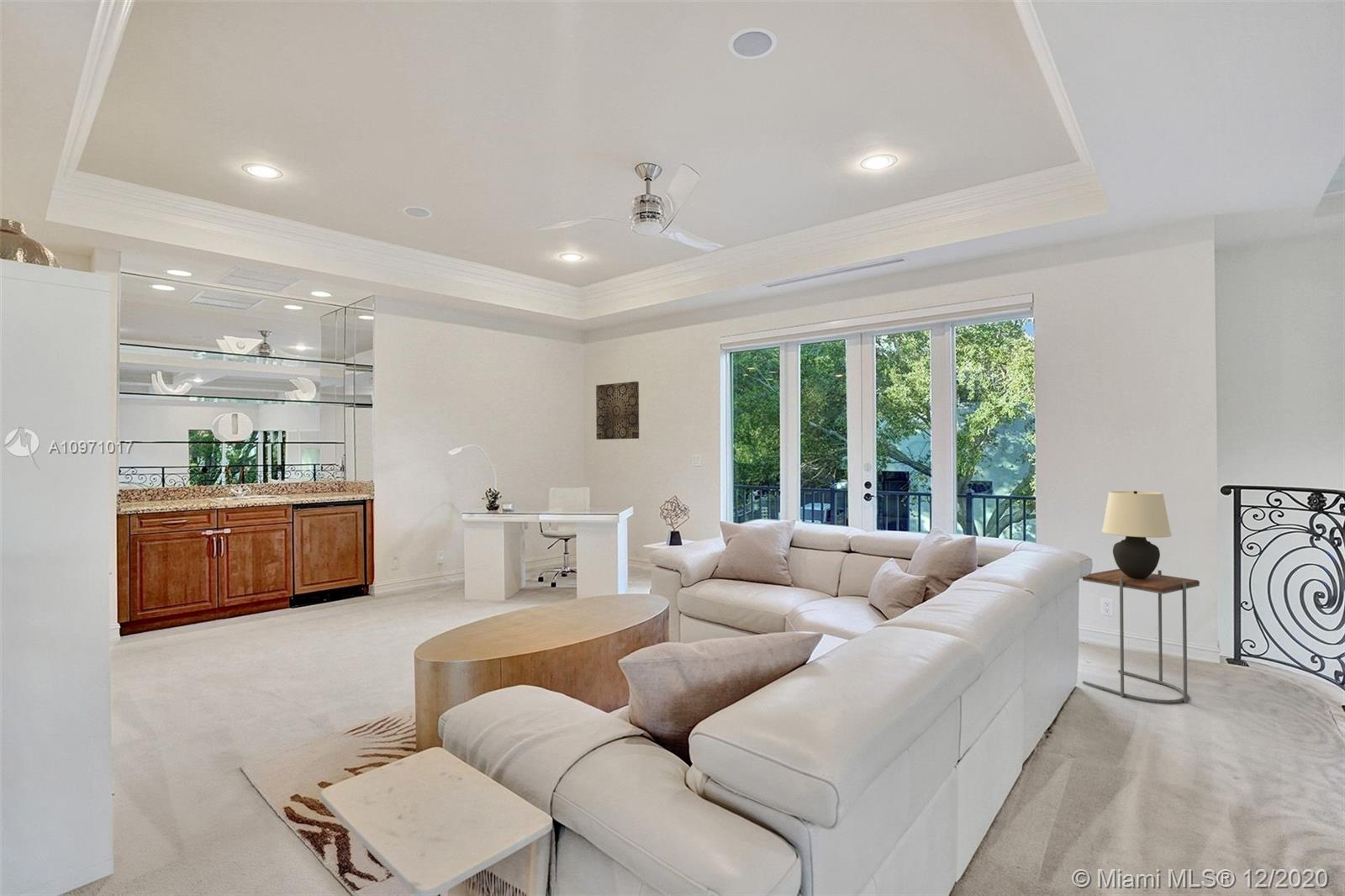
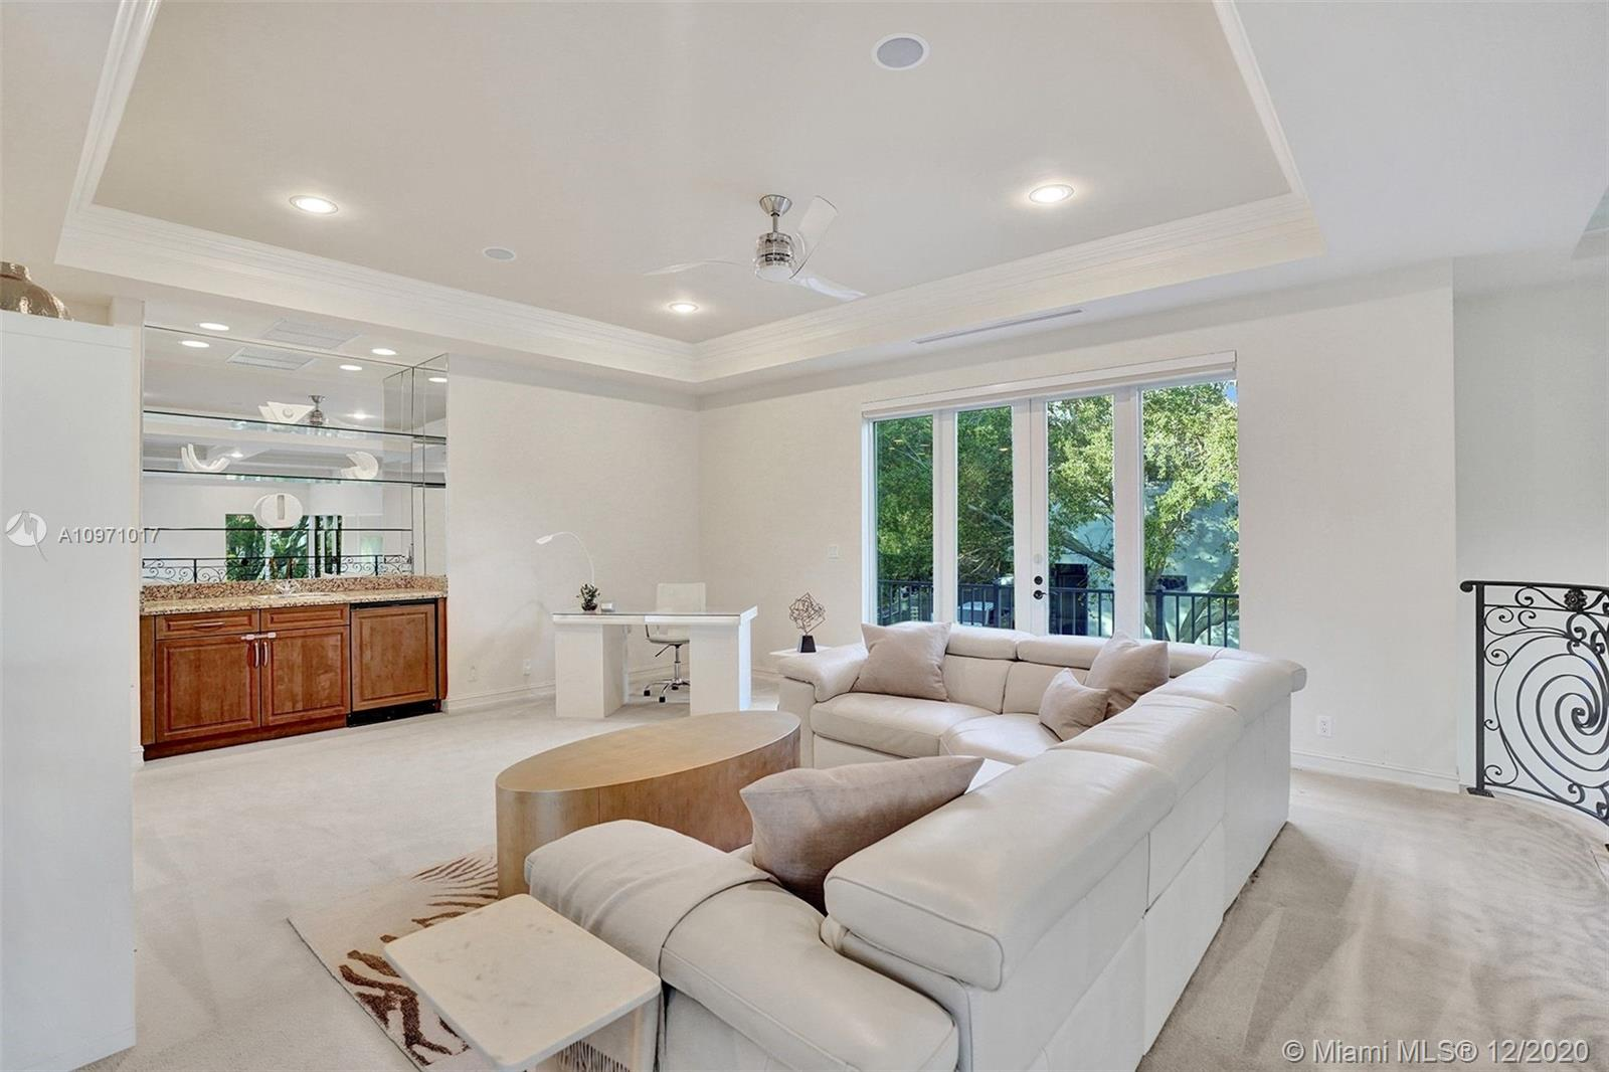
- side table [1081,568,1200,704]
- table lamp [1101,490,1173,578]
- wall art [595,381,640,440]
